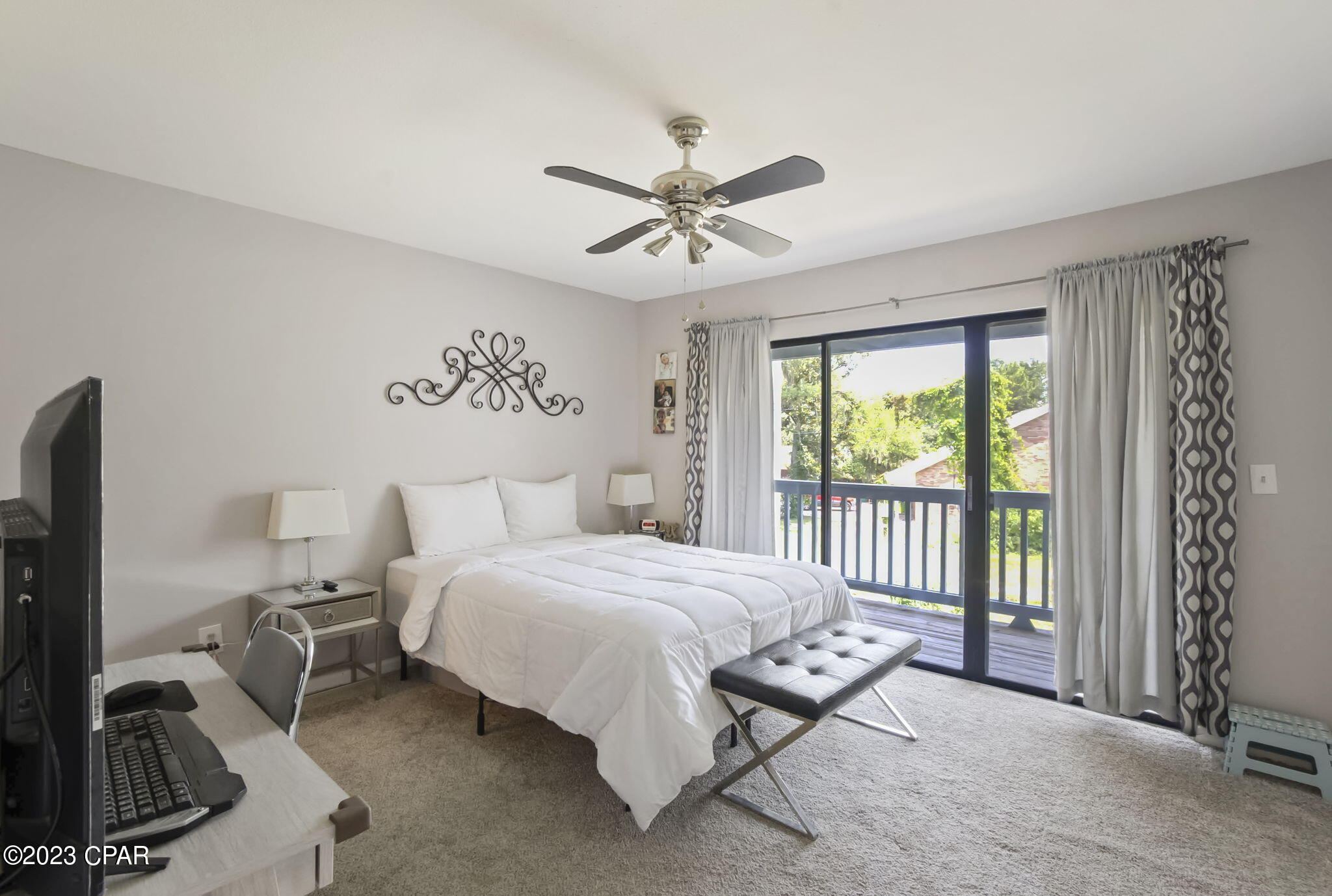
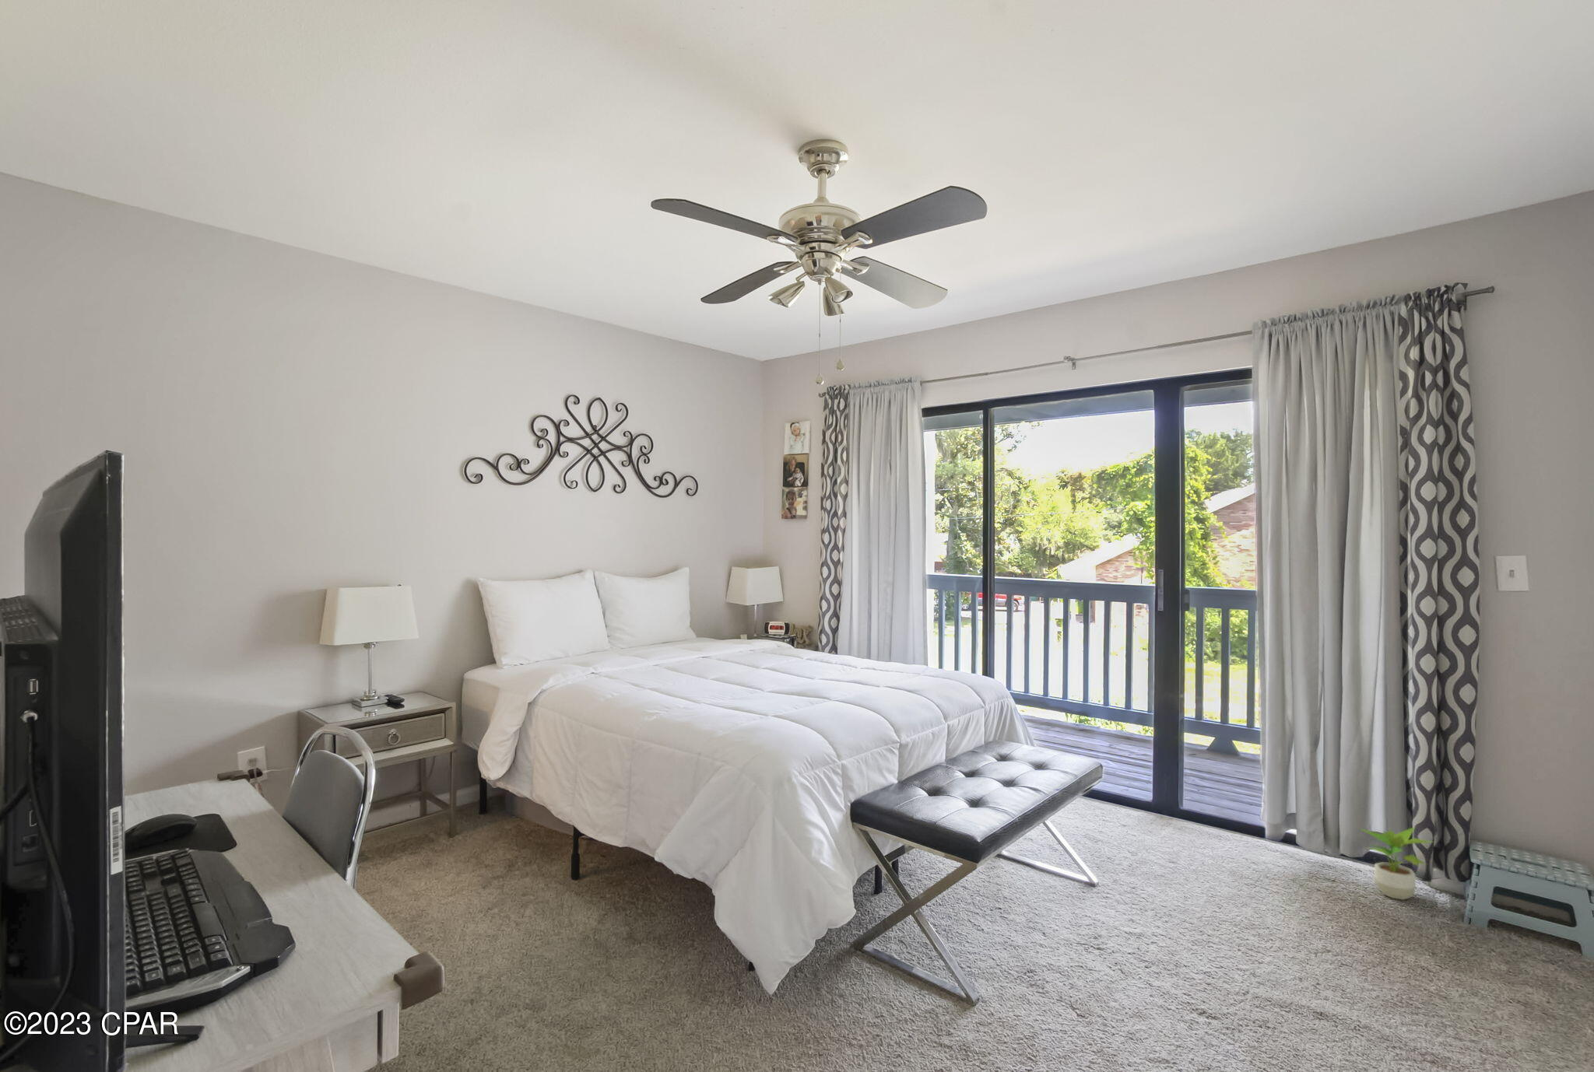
+ potted plant [1357,826,1435,901]
